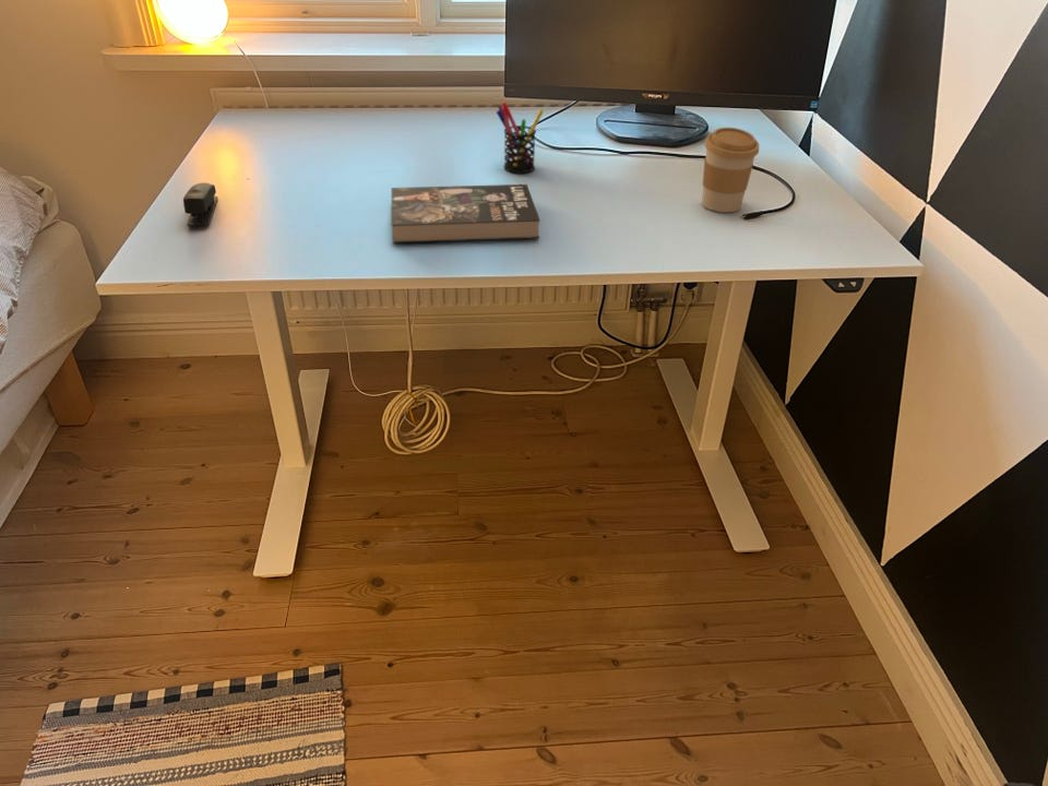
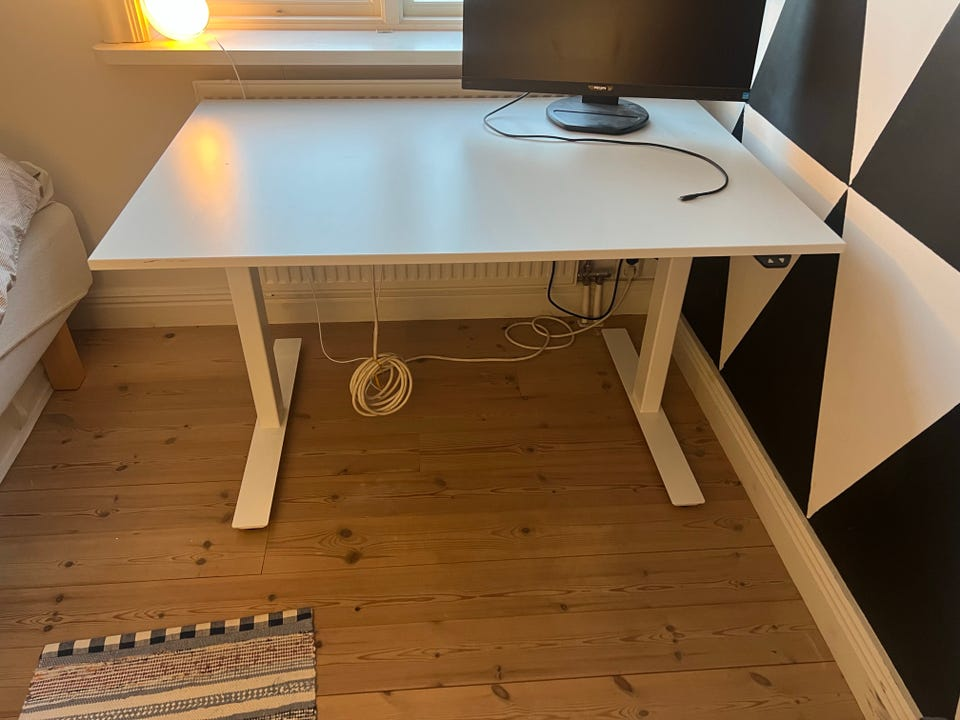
- book [390,183,541,245]
- pen holder [496,102,545,174]
- coffee cup [701,127,760,213]
- stapler [182,181,219,228]
